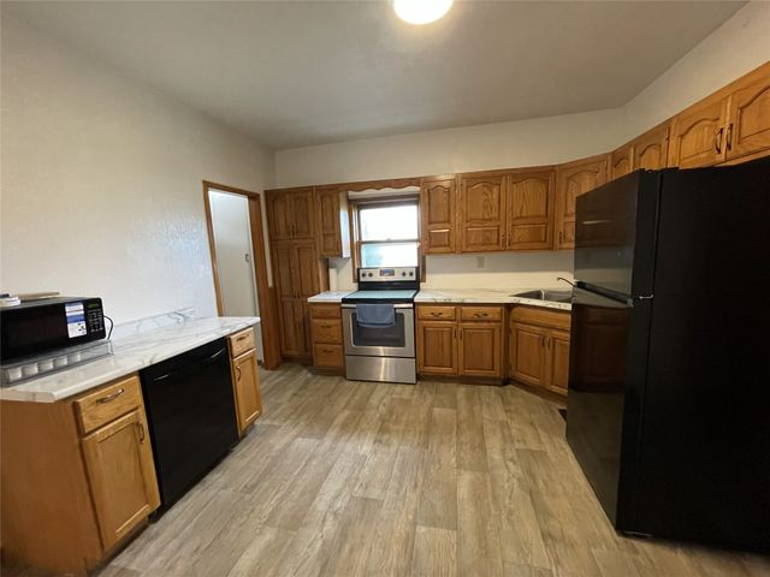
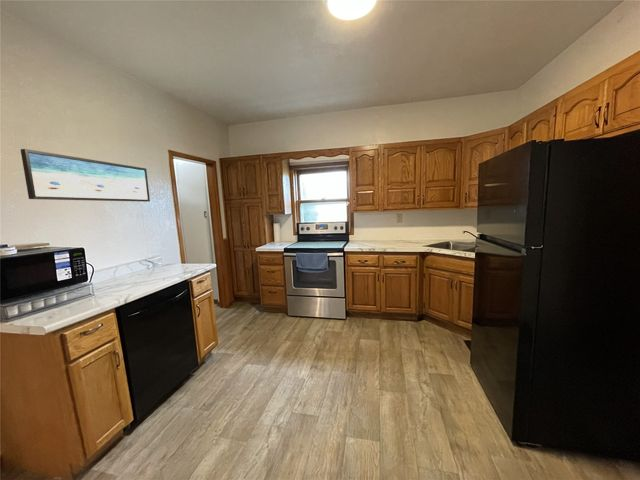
+ wall art [20,148,151,203]
